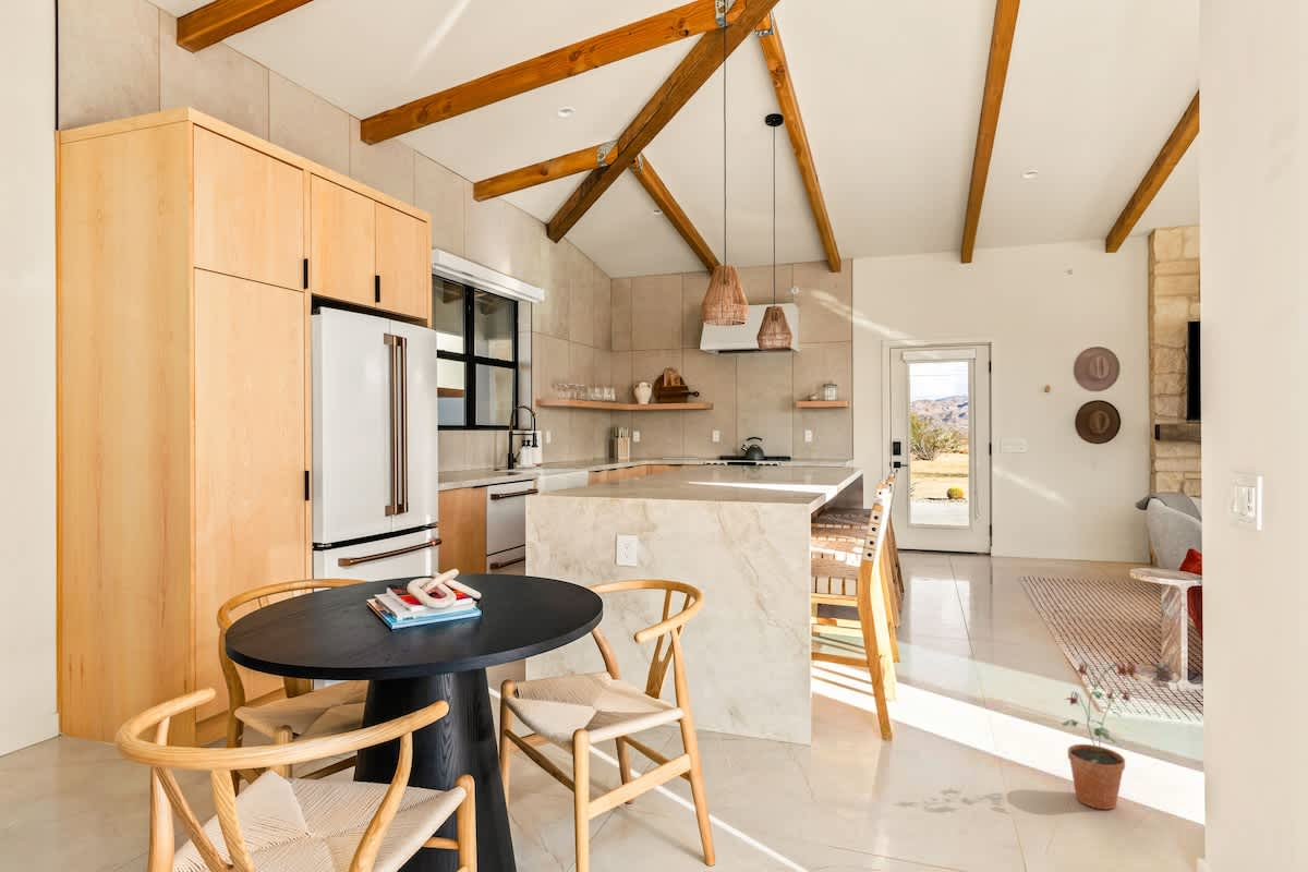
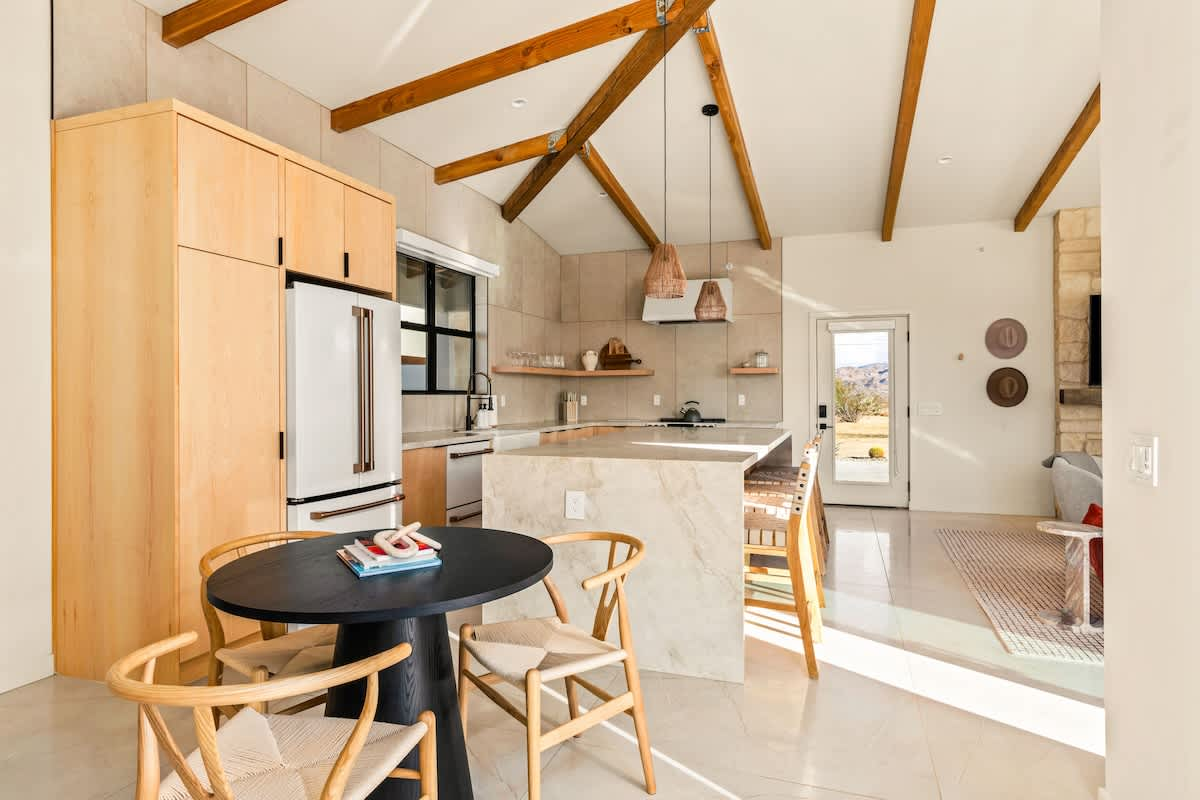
- potted plant [1061,659,1141,810]
